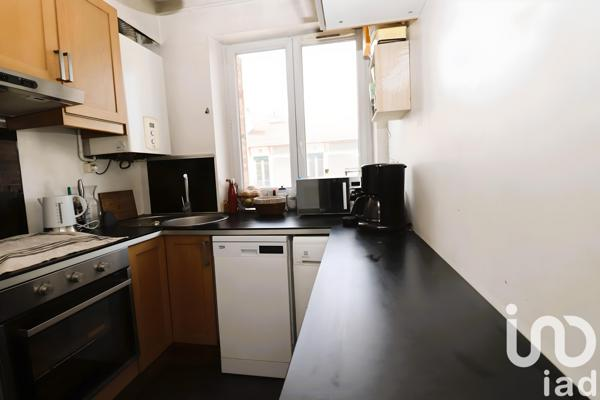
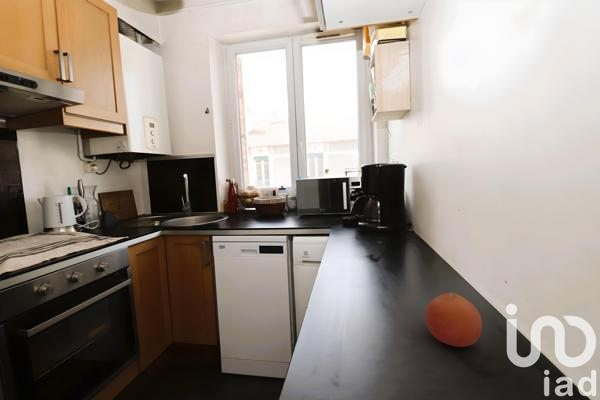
+ fruit [424,292,483,348]
